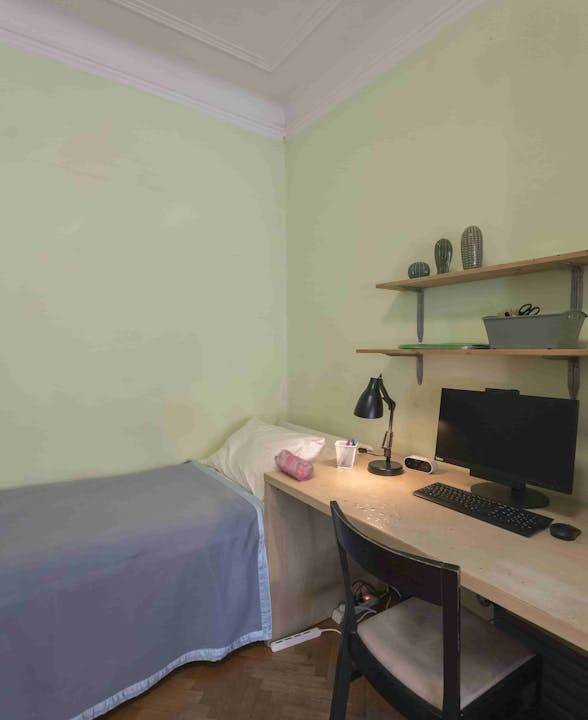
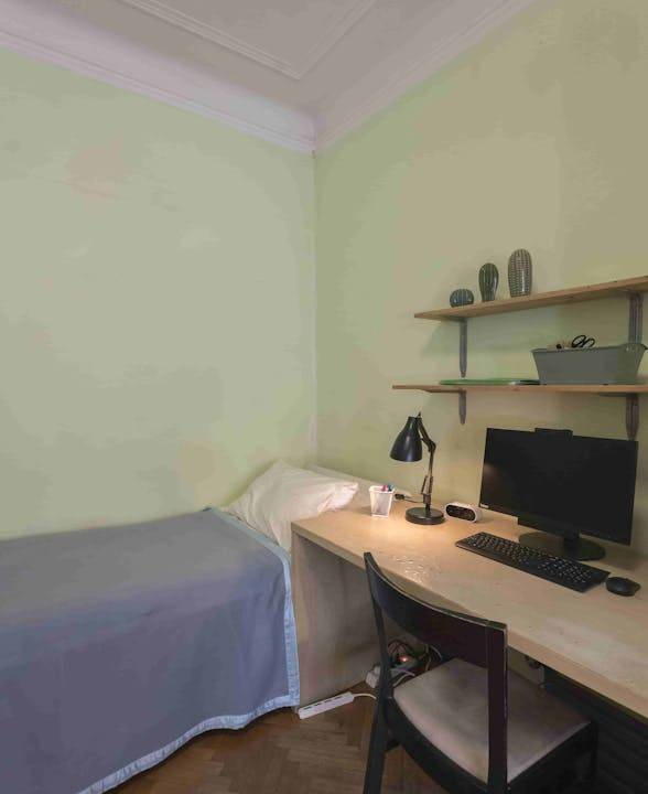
- pencil case [274,449,314,482]
